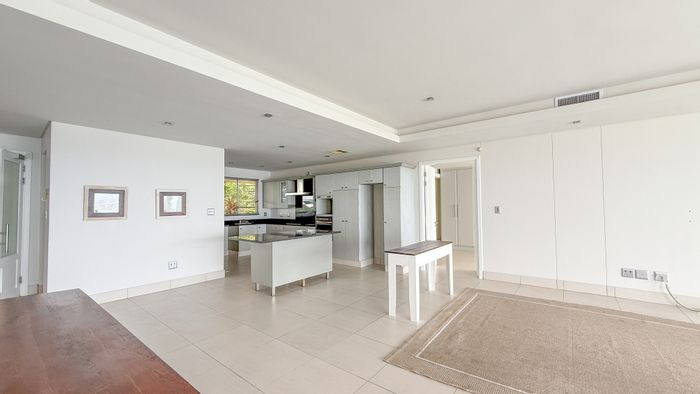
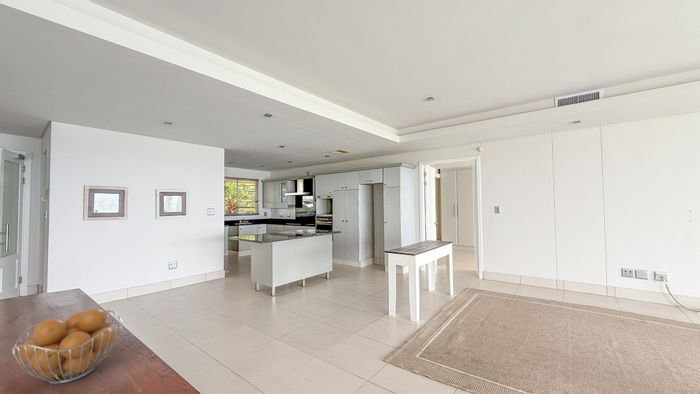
+ fruit basket [11,308,124,385]
